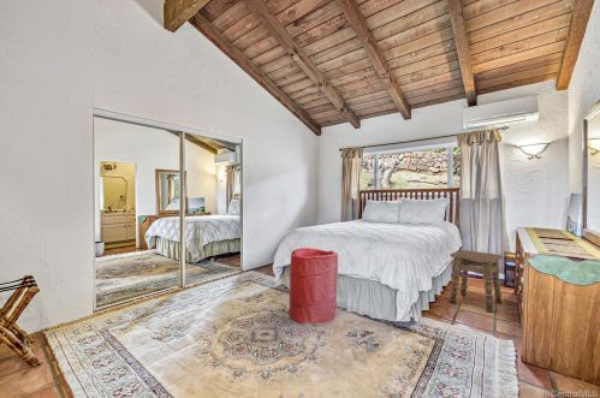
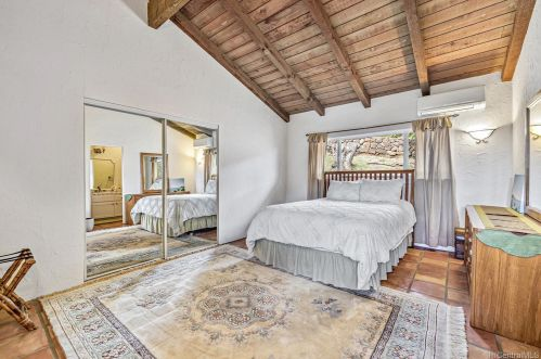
- side table [448,249,504,314]
- laundry hamper [289,246,339,327]
